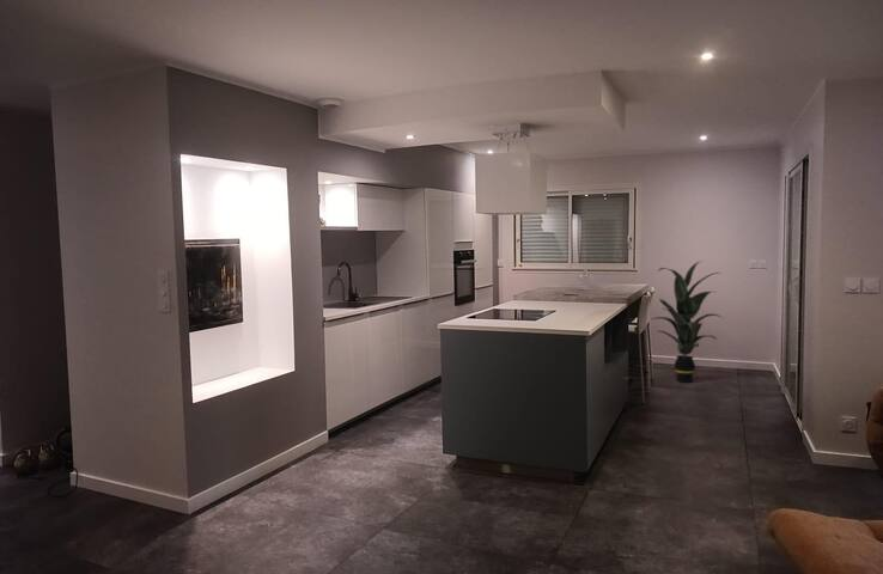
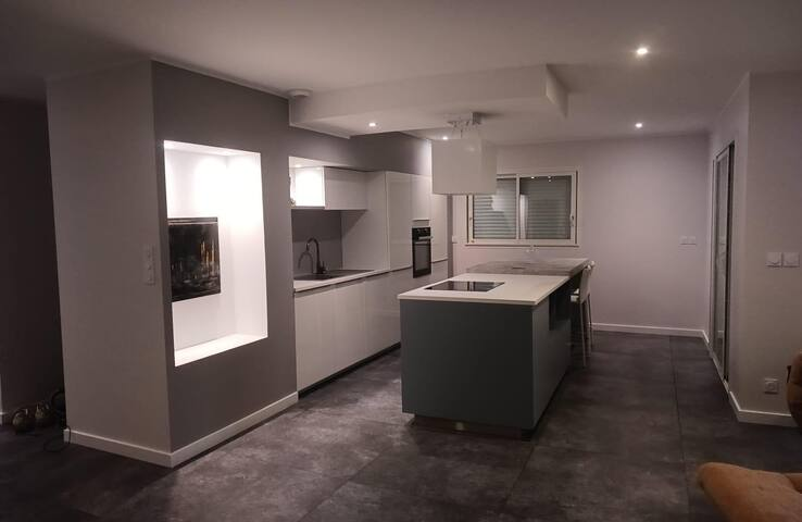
- indoor plant [651,259,724,384]
